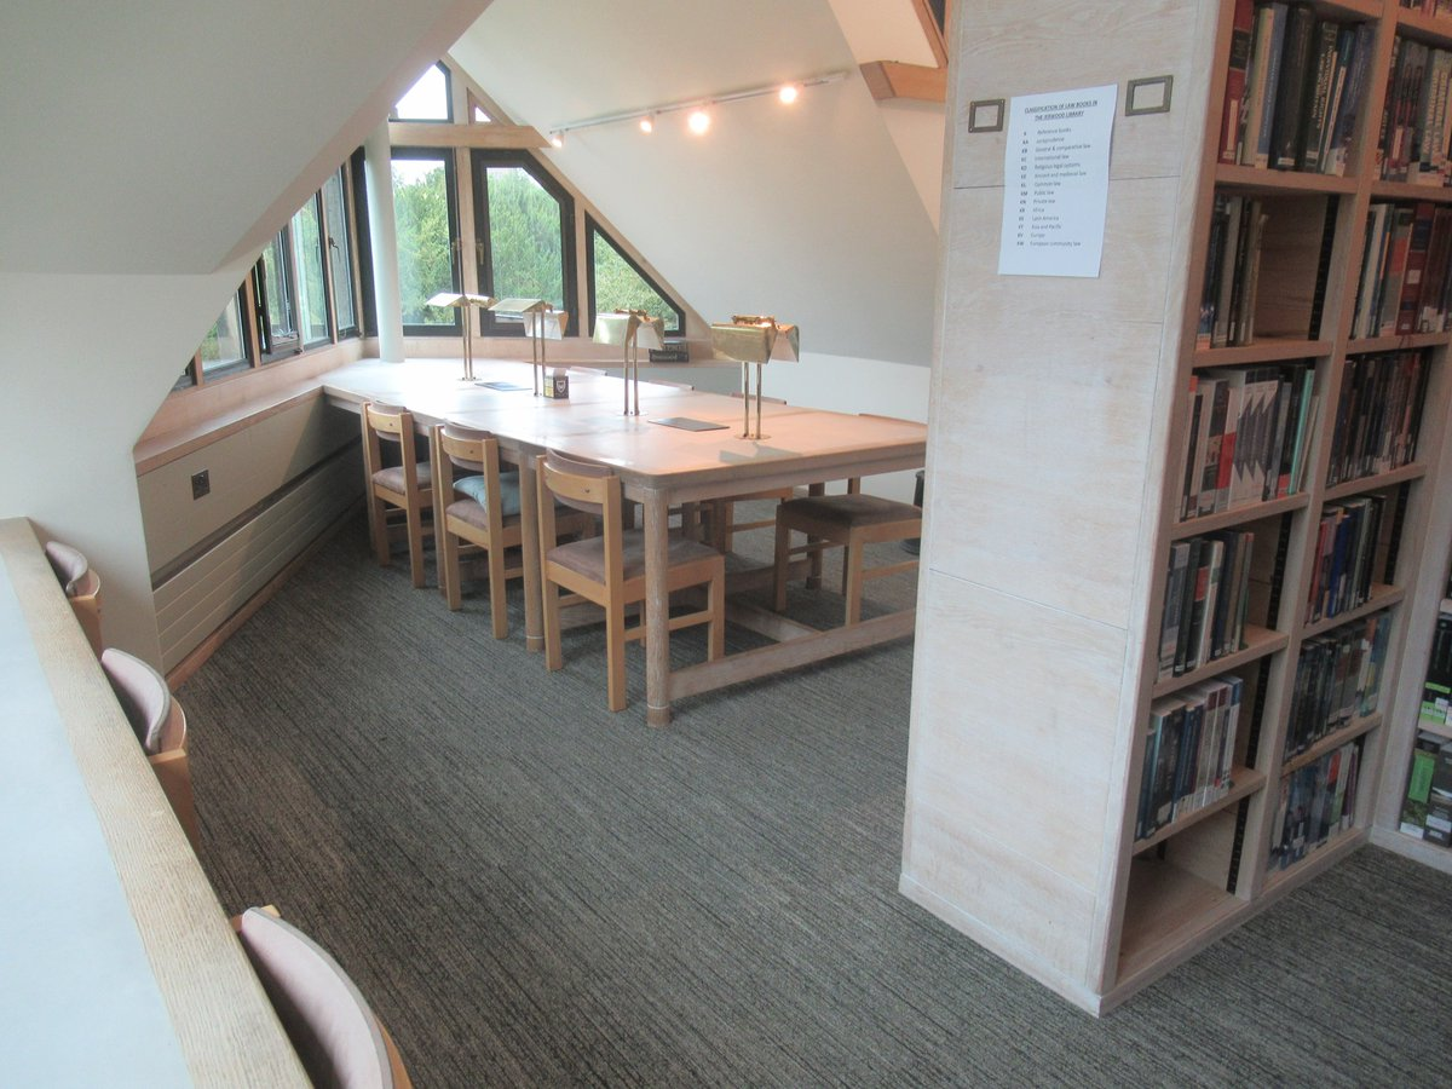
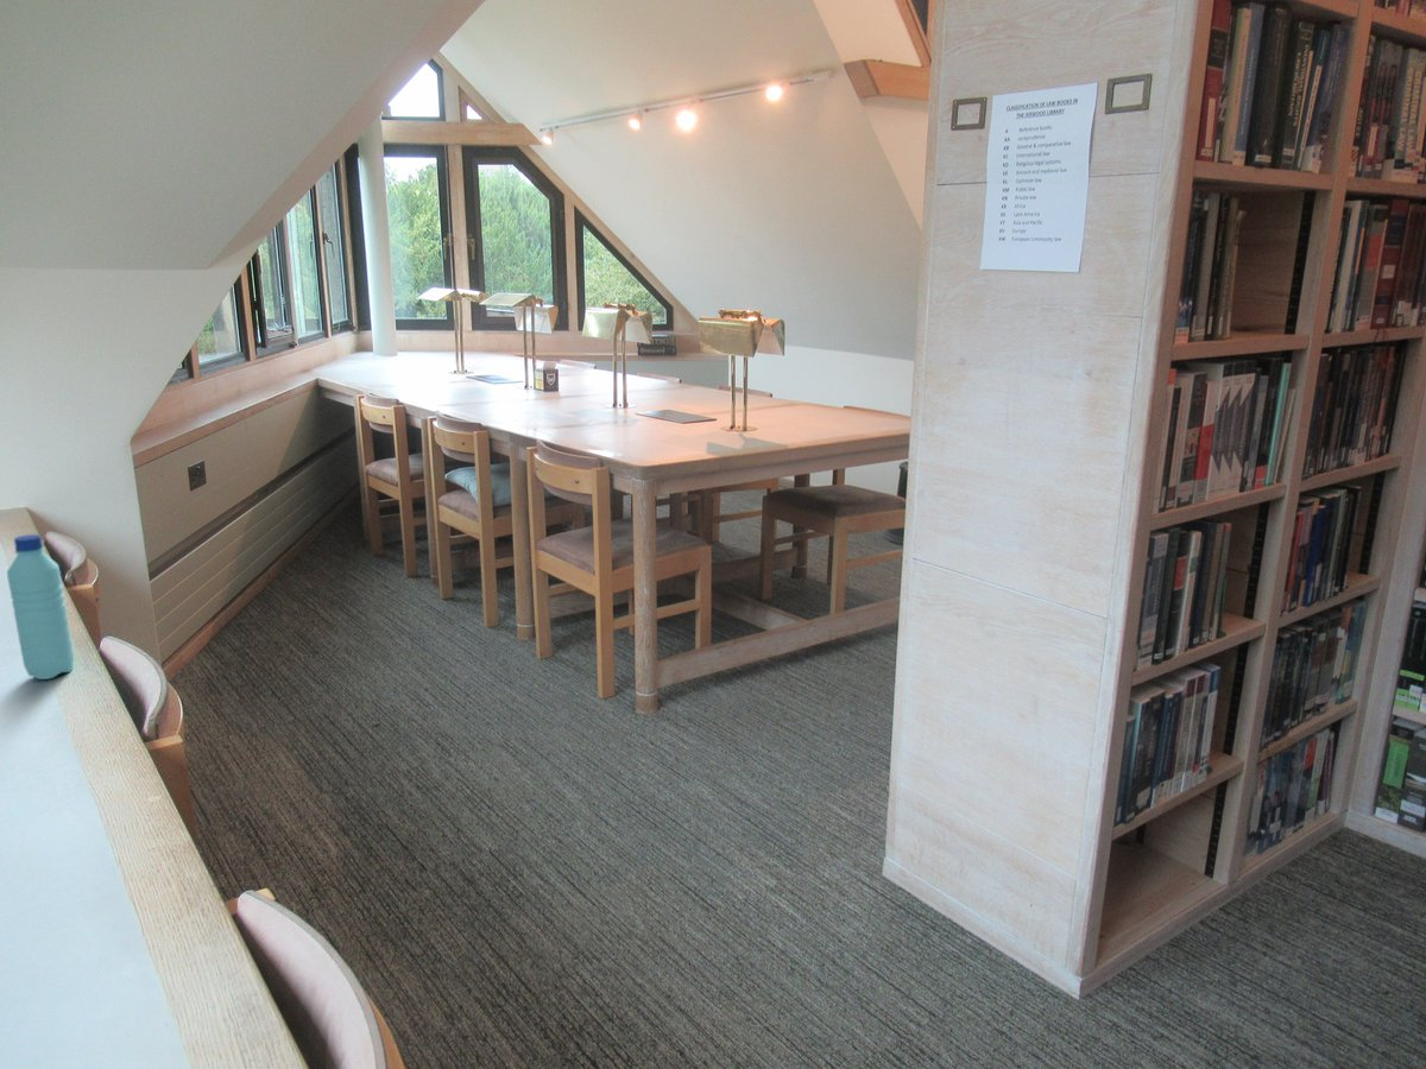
+ water bottle [6,533,75,681]
